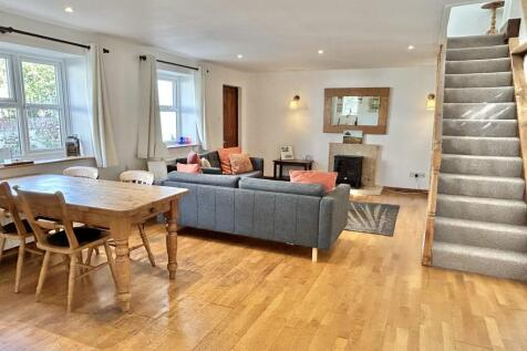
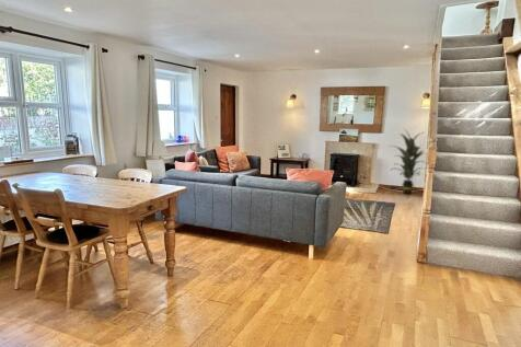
+ indoor plant [387,127,427,195]
